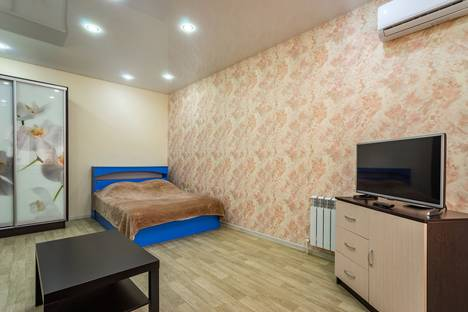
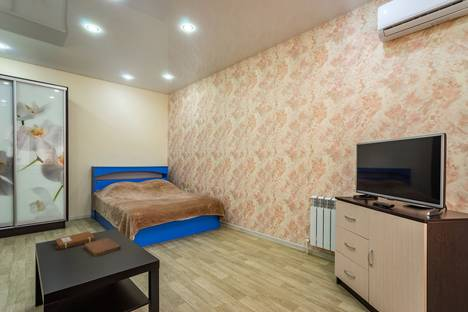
+ notebook [84,237,122,258]
+ notebook [54,231,96,251]
